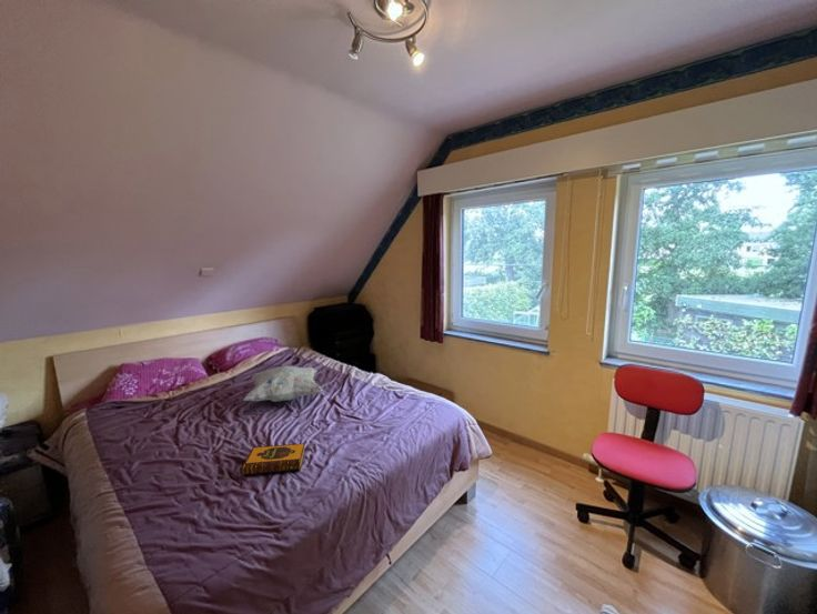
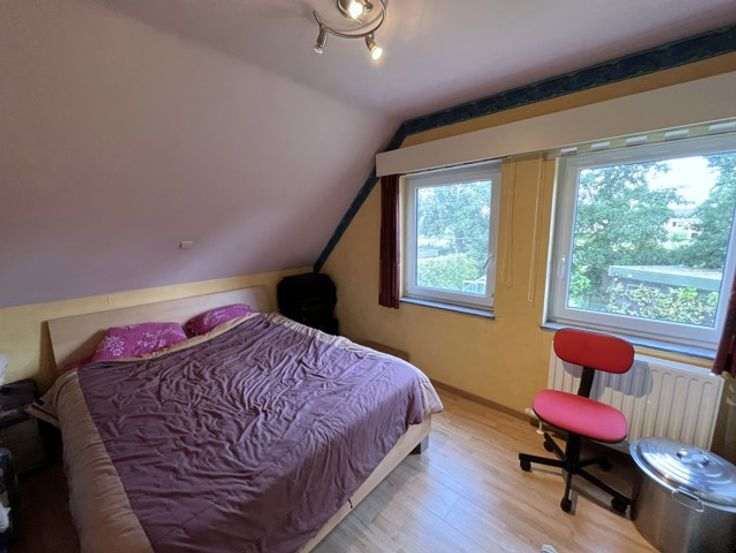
- decorative pillow [242,365,324,403]
- hardback book [241,442,306,476]
